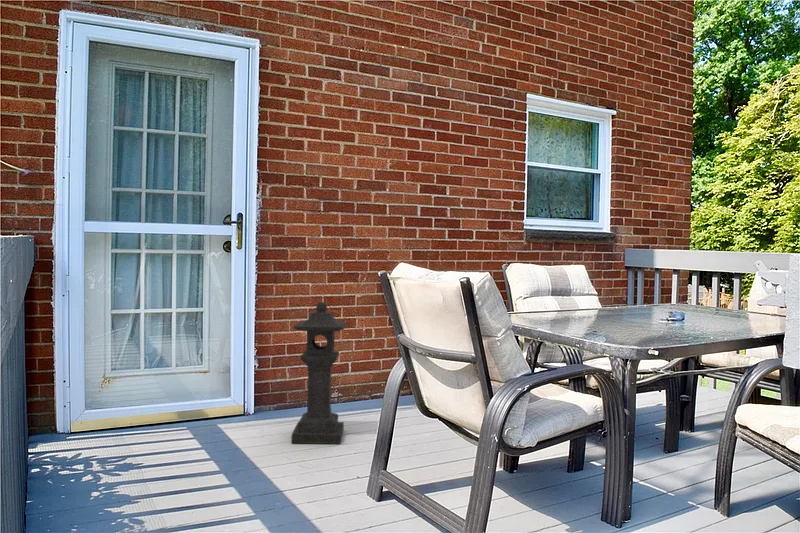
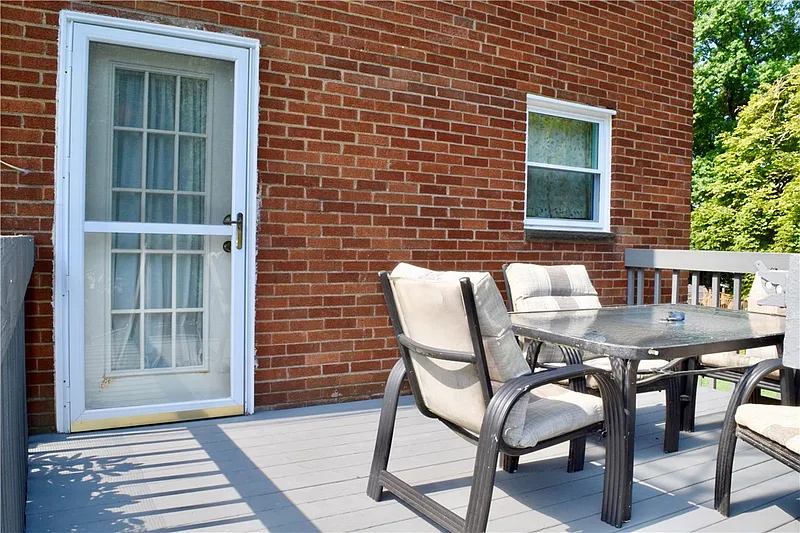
- stone lantern [291,301,348,445]
